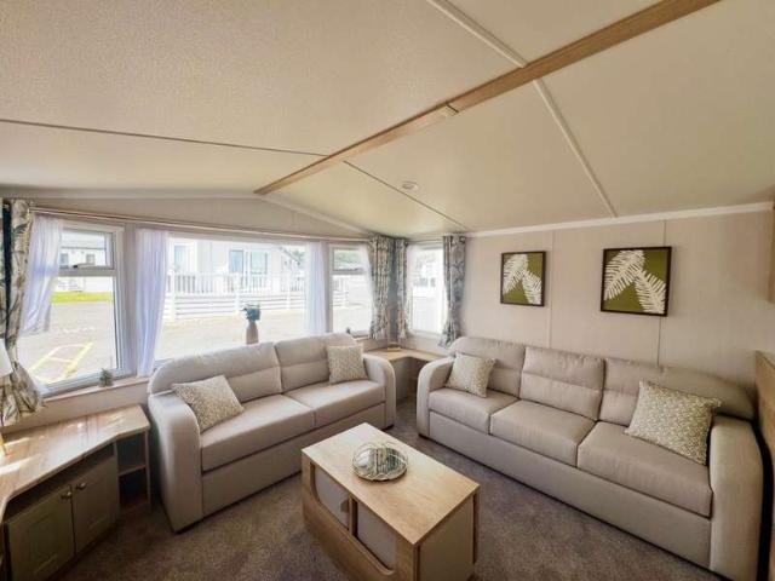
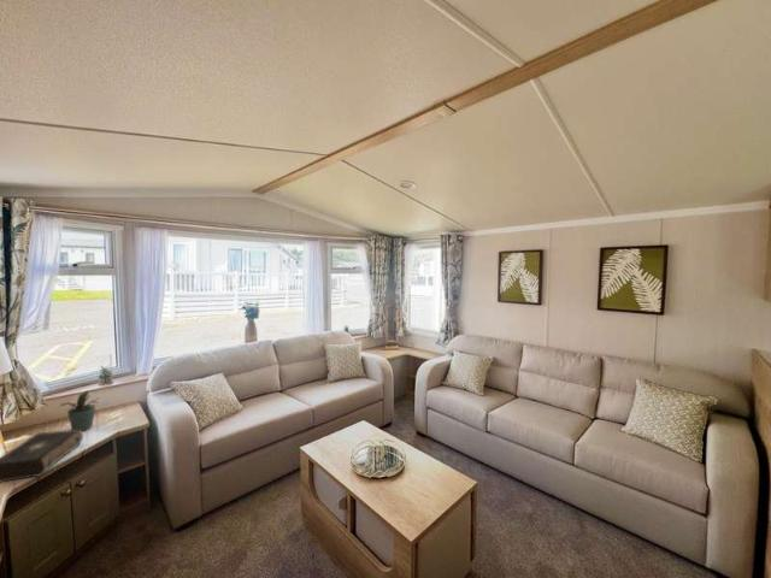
+ potted plant [59,390,101,432]
+ book [0,429,84,483]
